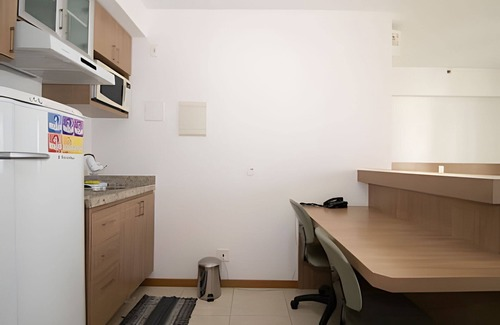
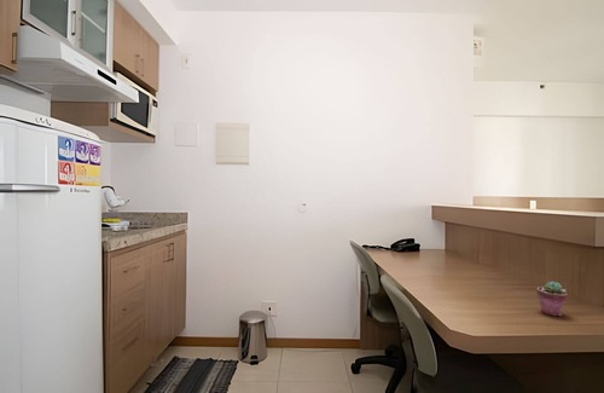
+ potted succulent [535,281,569,317]
